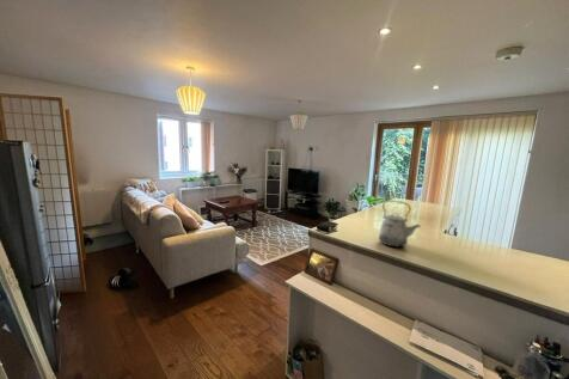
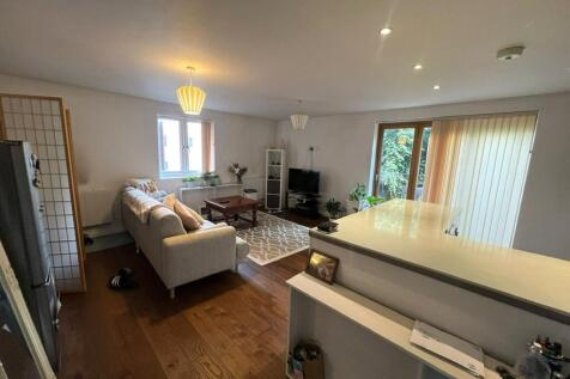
- kettle [378,200,422,249]
